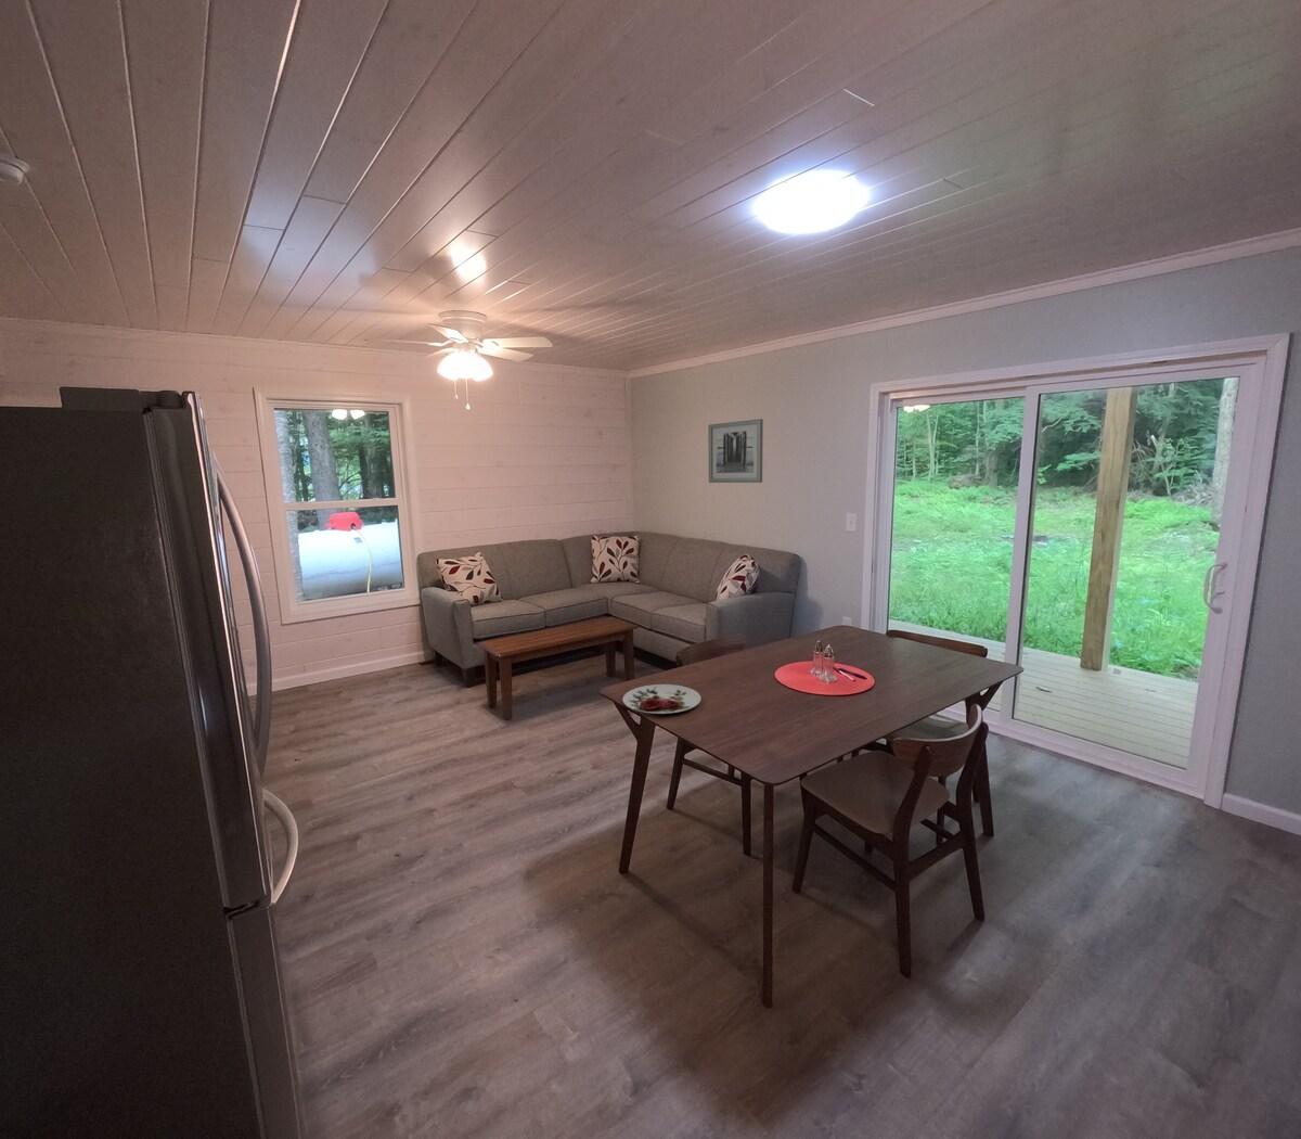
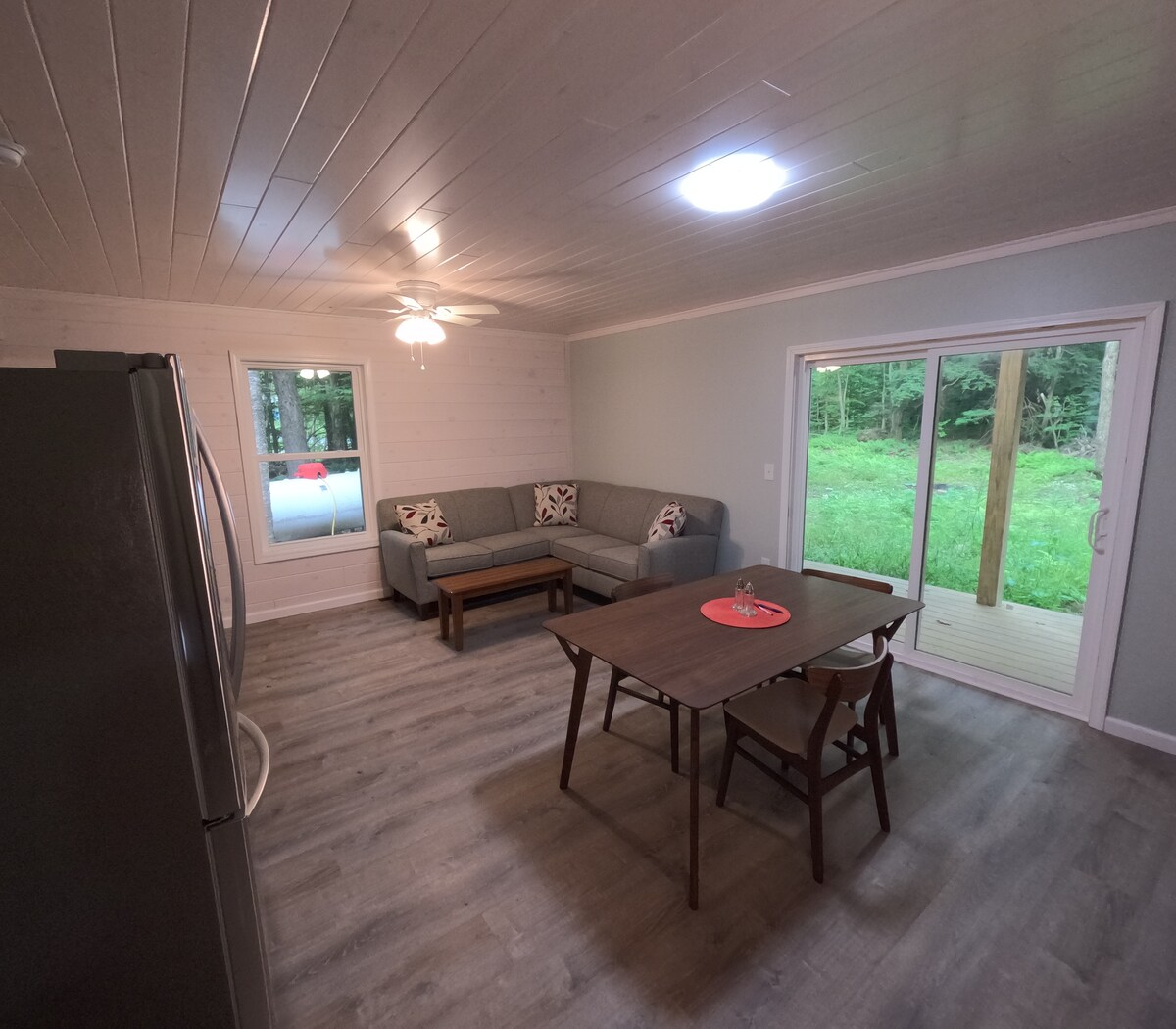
- wall art [707,417,764,484]
- plate [623,683,702,715]
